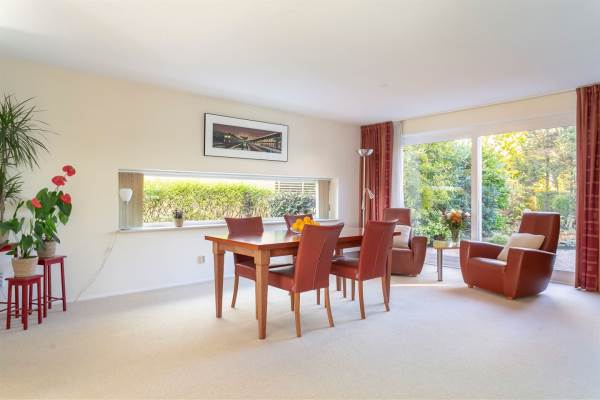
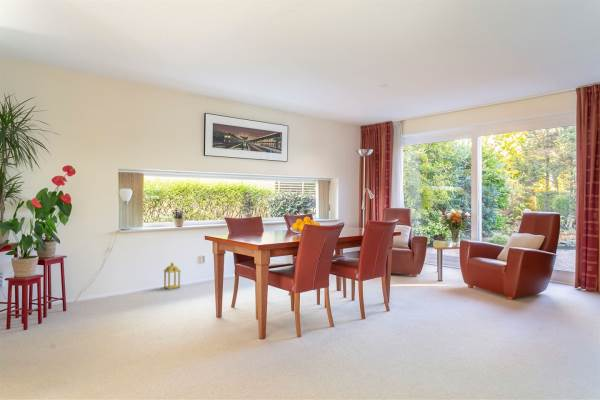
+ lantern [162,262,182,290]
